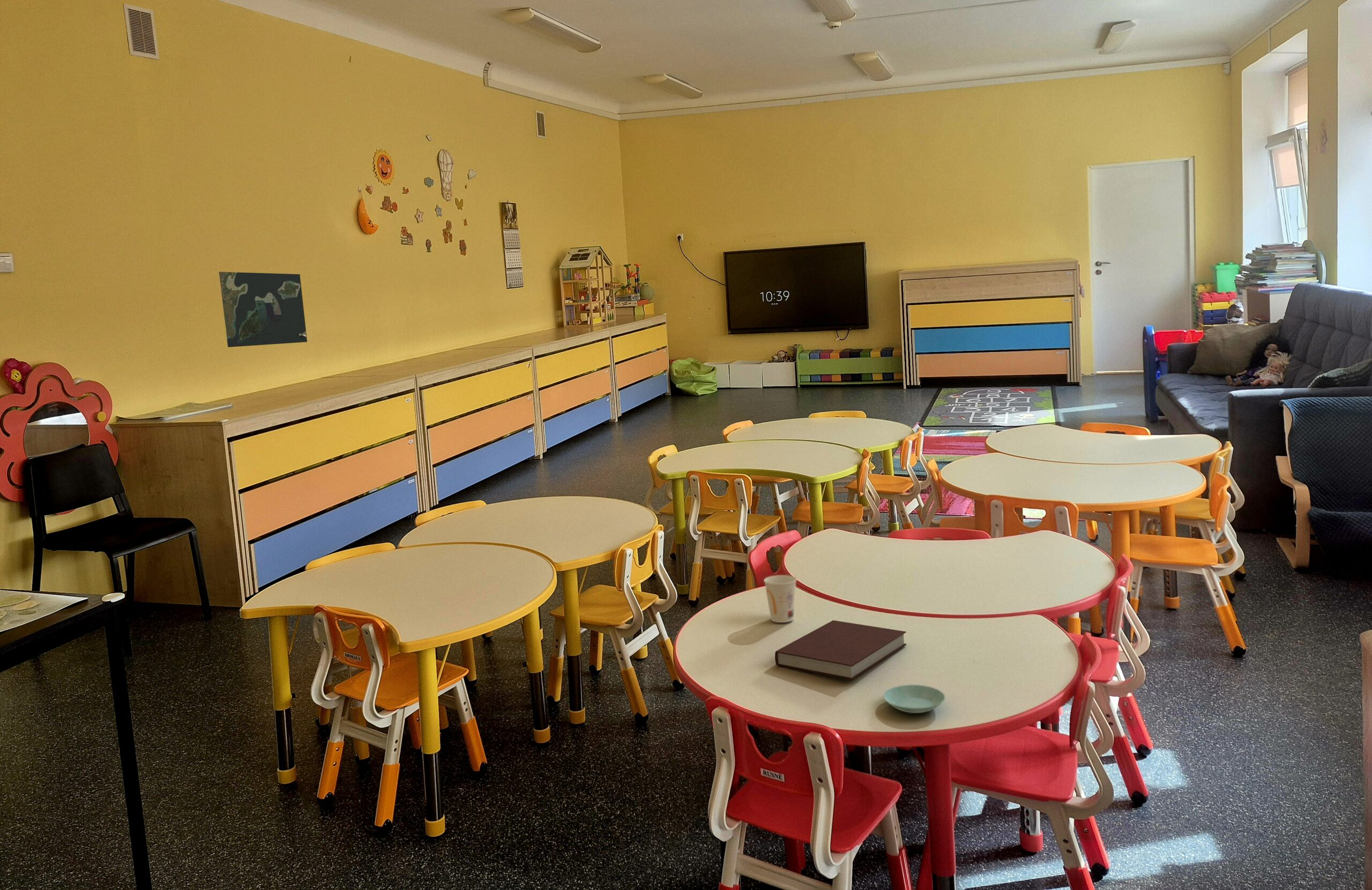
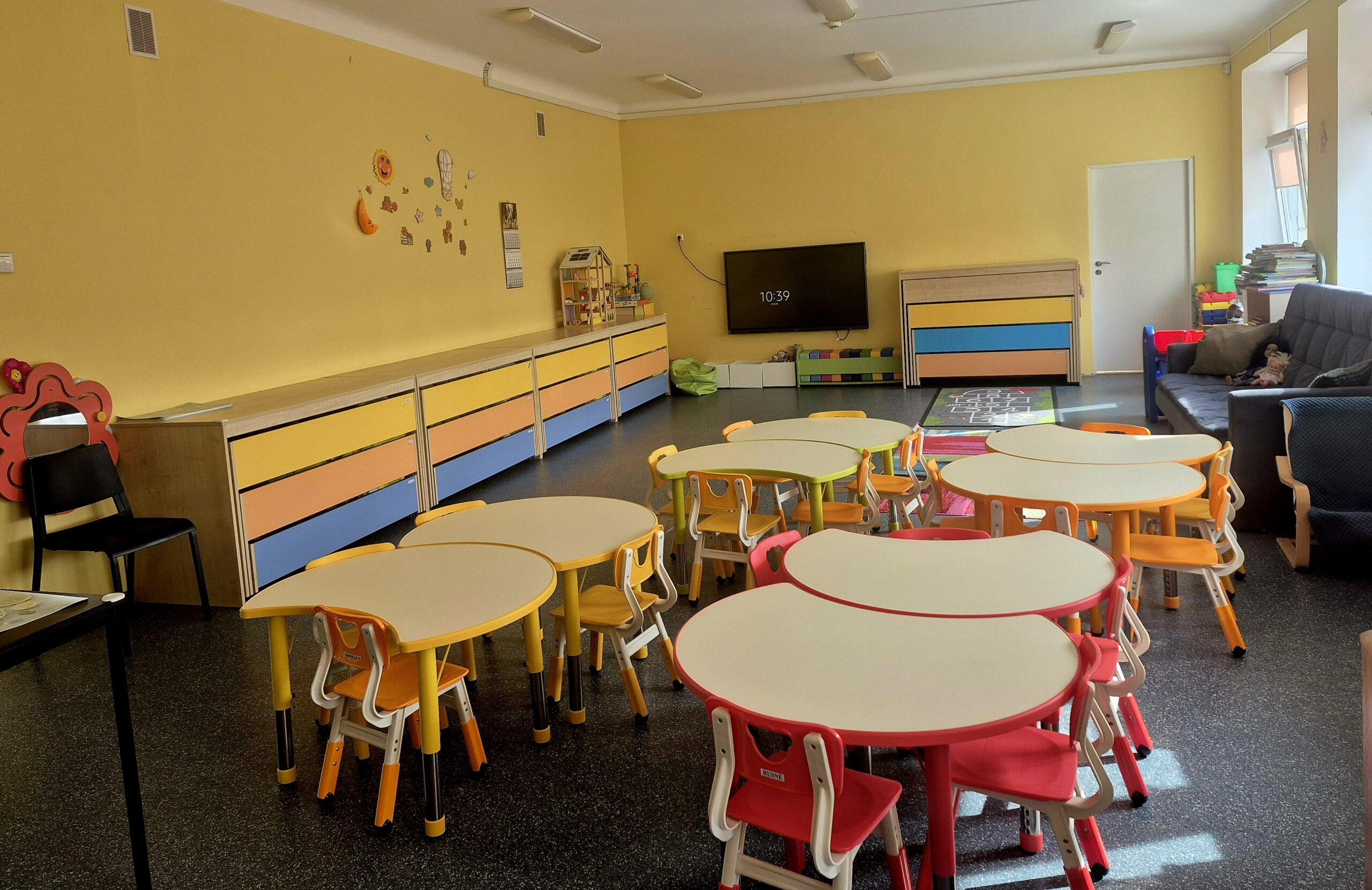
- cup [763,574,797,623]
- saucer [883,684,946,714]
- map [219,271,310,348]
- notebook [774,620,907,680]
